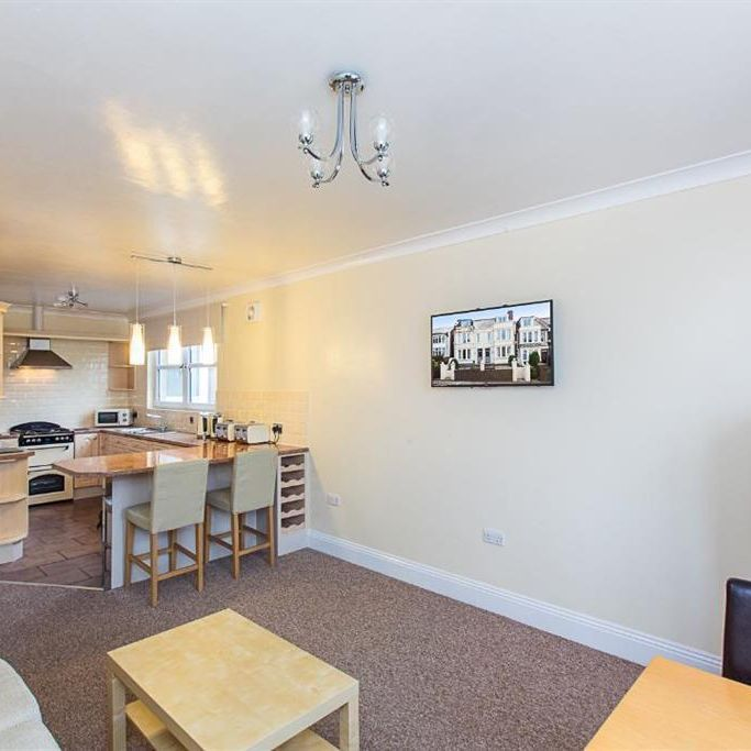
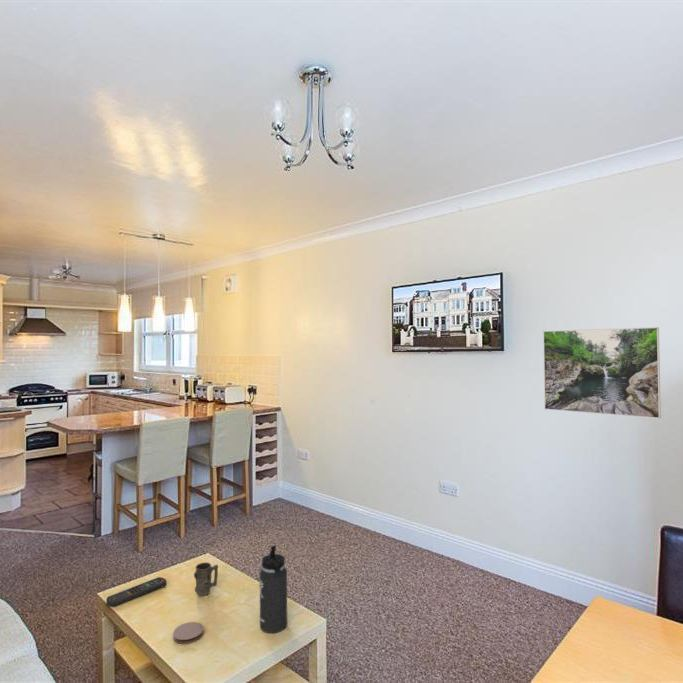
+ mug [193,562,219,597]
+ thermos bottle [258,545,288,634]
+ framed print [542,326,662,419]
+ remote control [106,576,167,608]
+ coaster [172,621,205,645]
